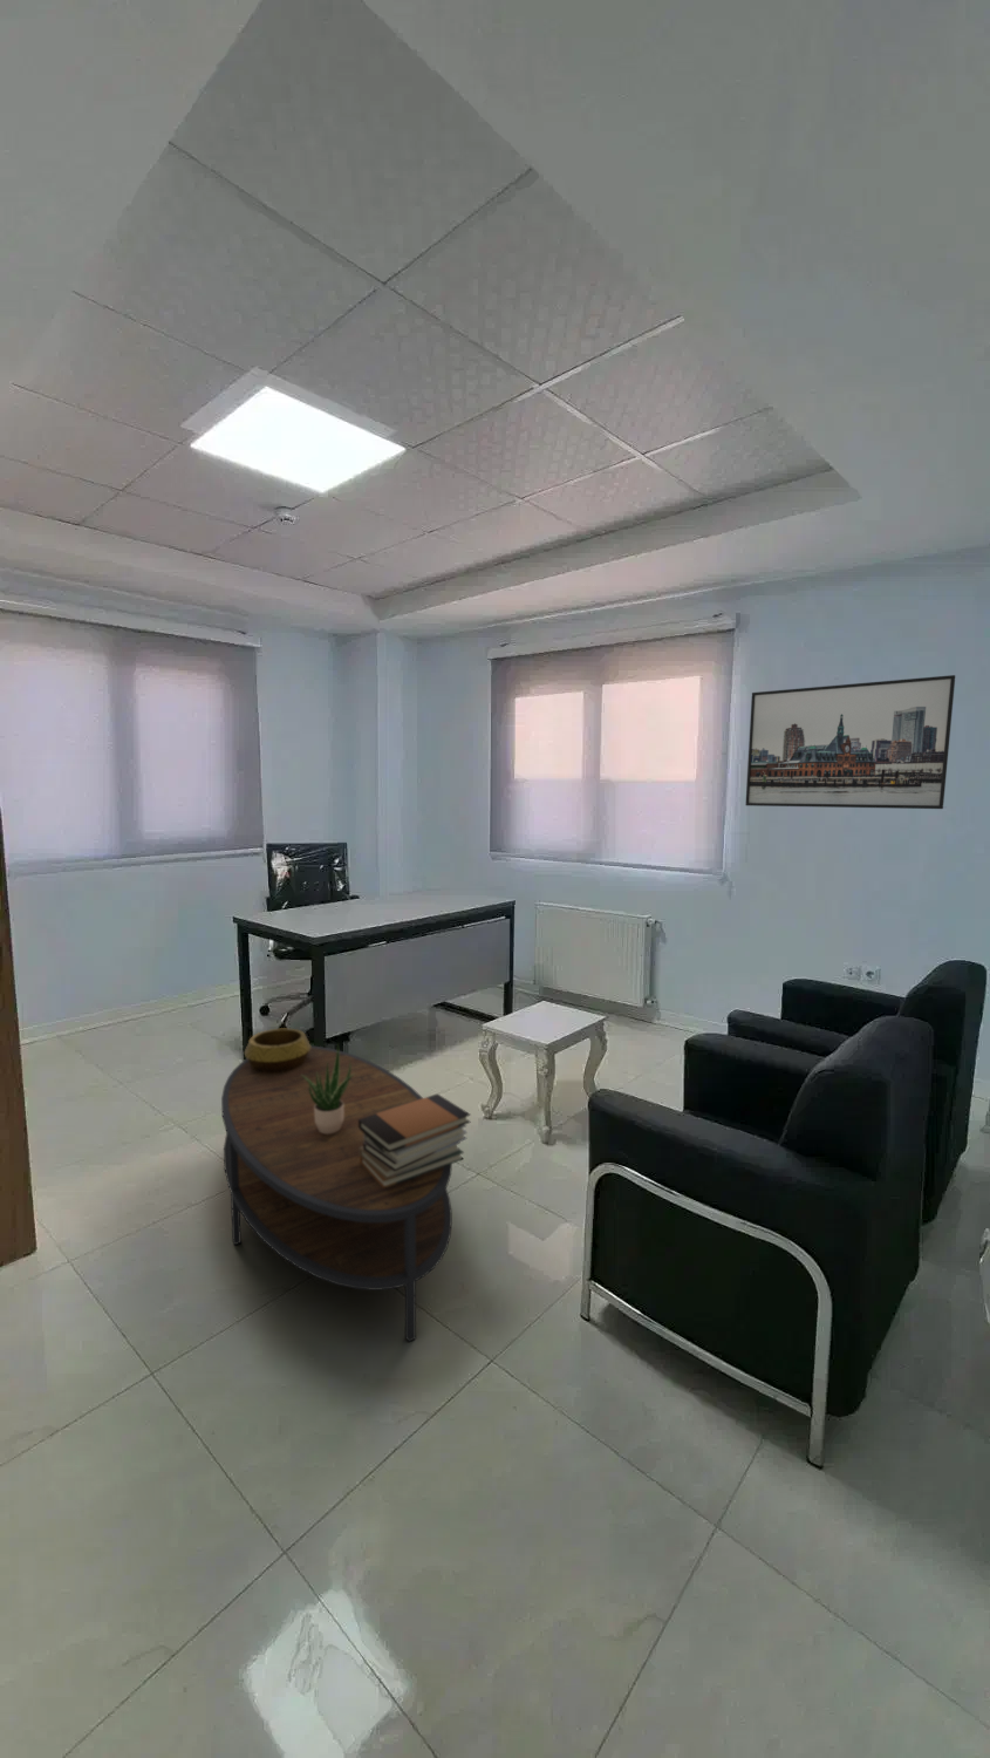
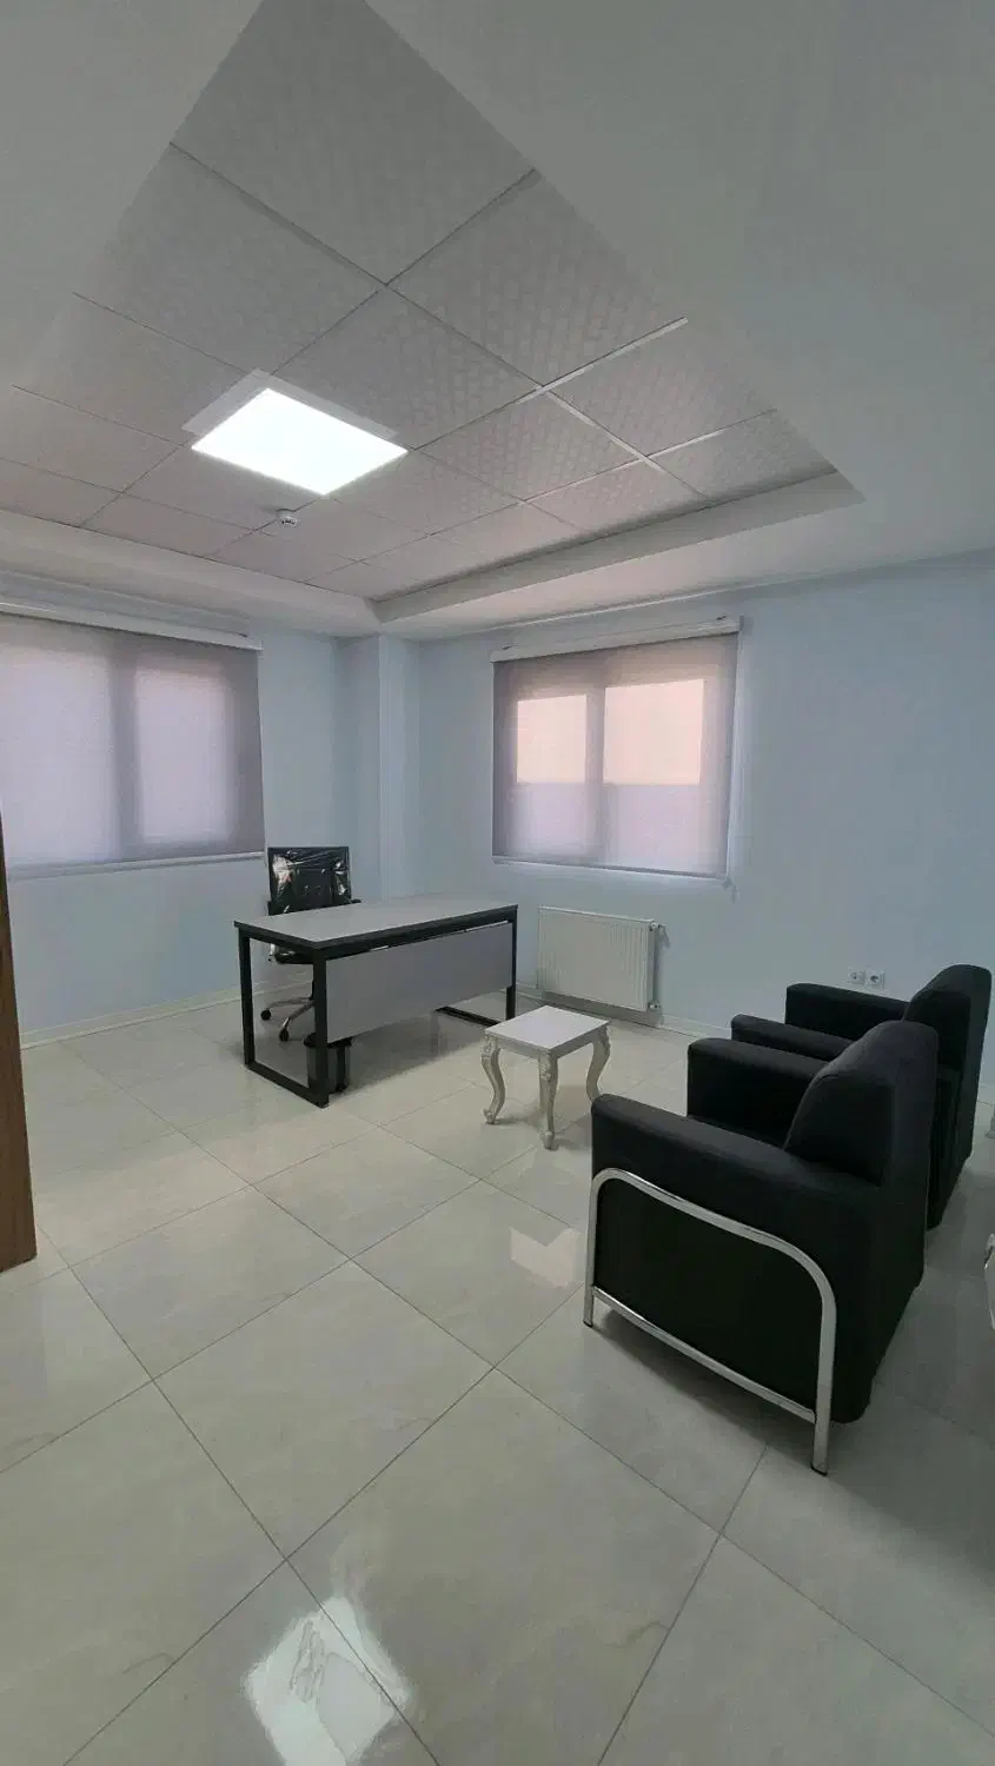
- coffee table [220,1044,454,1343]
- decorative bowl [244,1028,311,1072]
- potted plant [301,1042,355,1134]
- book stack [359,1093,472,1188]
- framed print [744,674,956,810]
